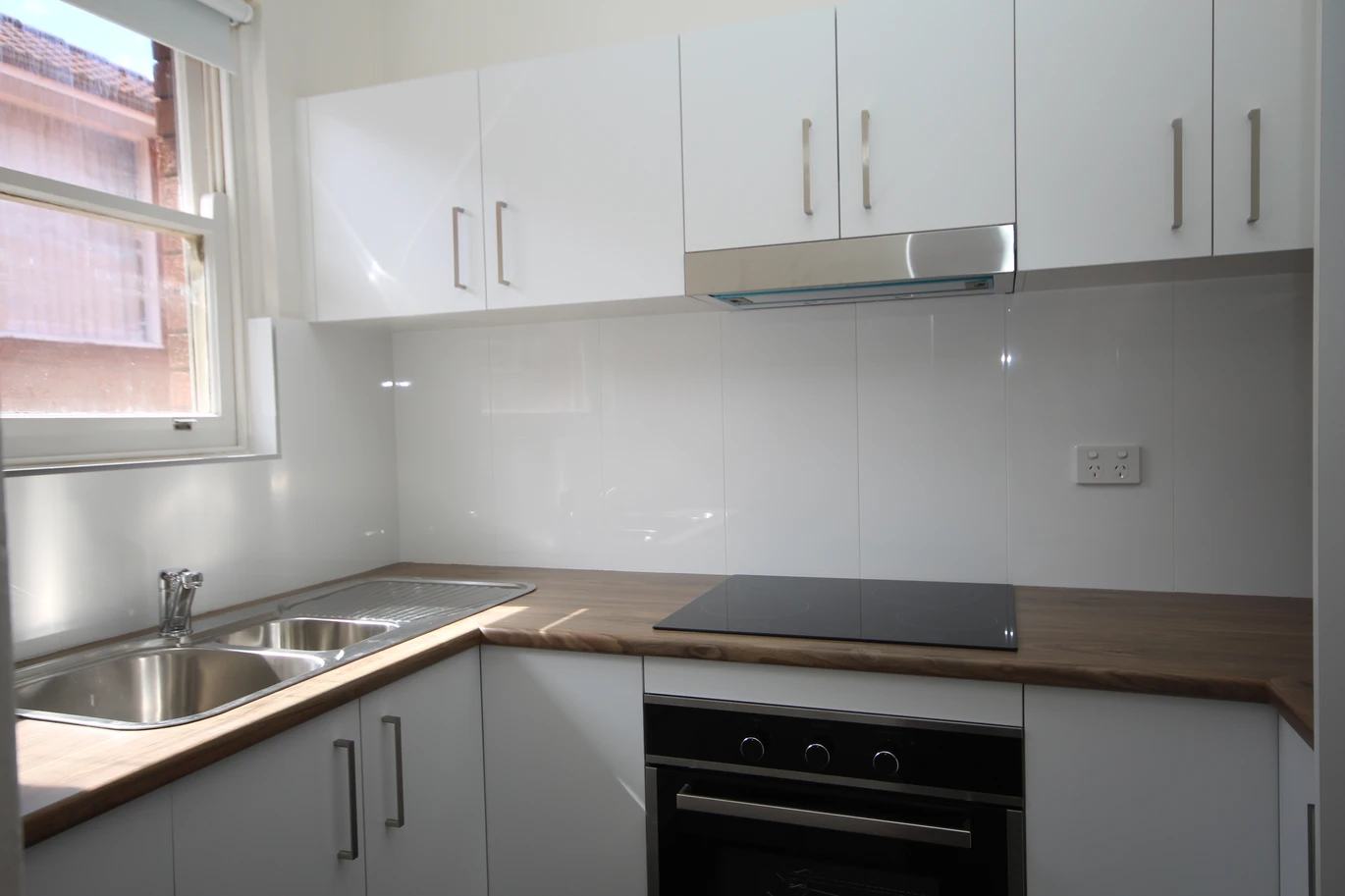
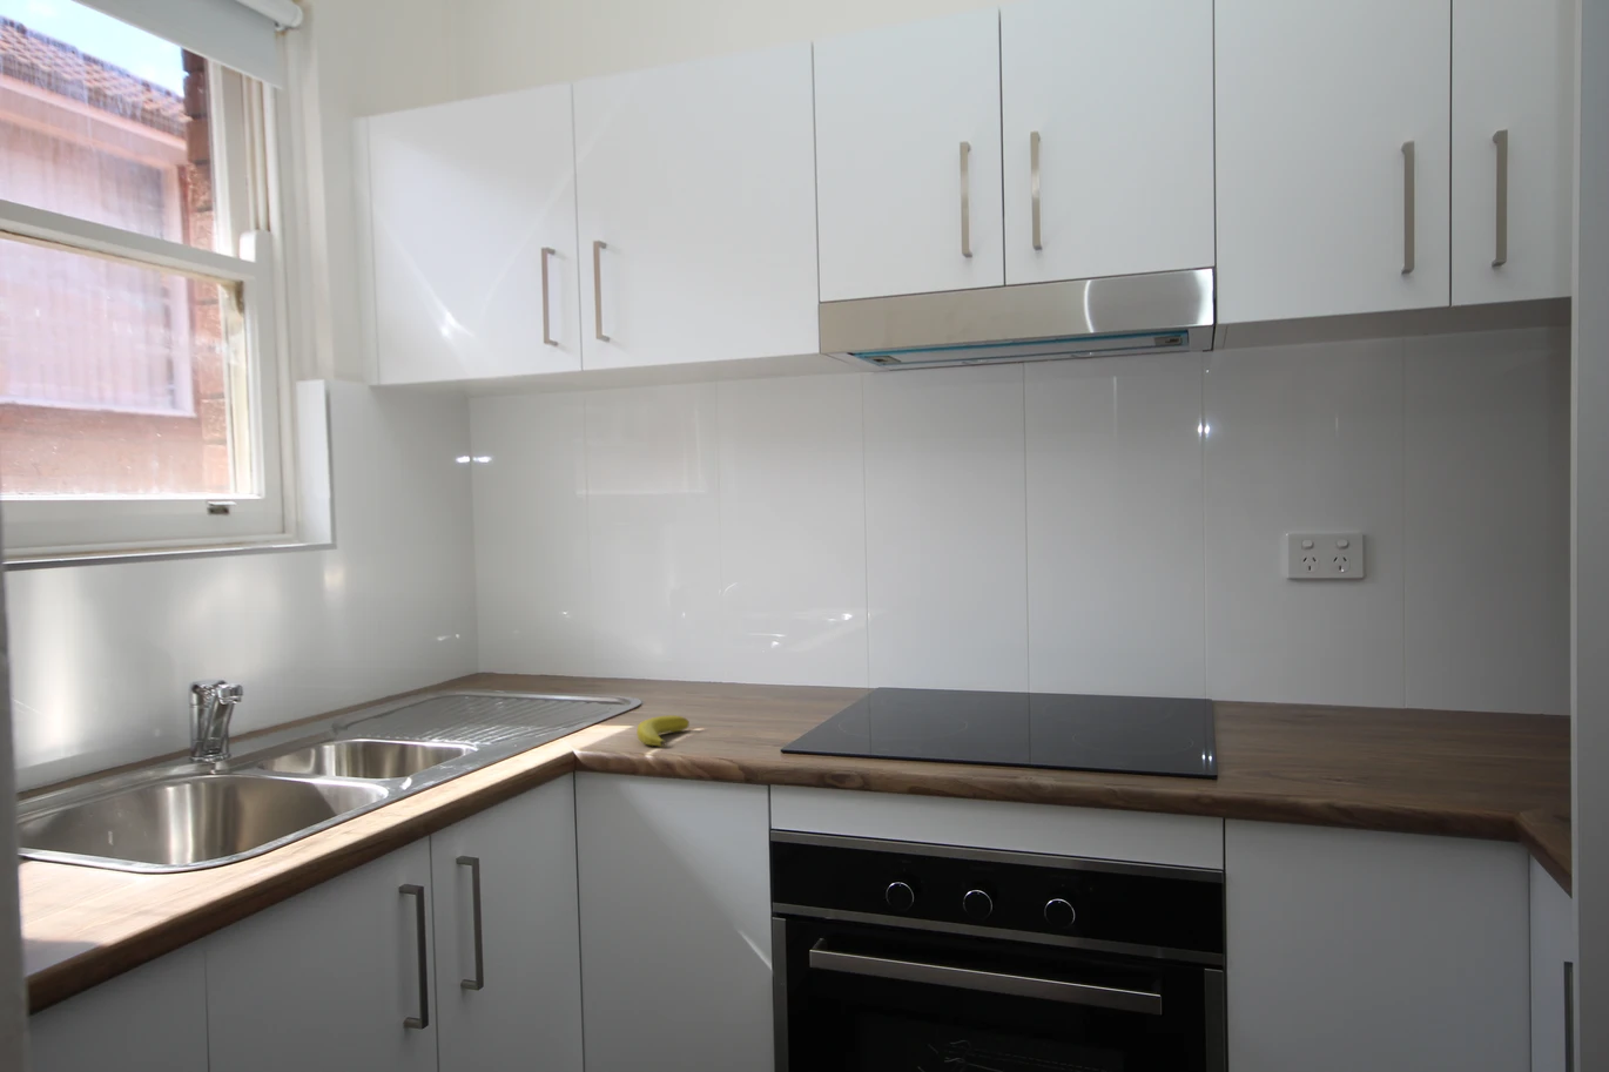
+ banana [635,714,690,748]
